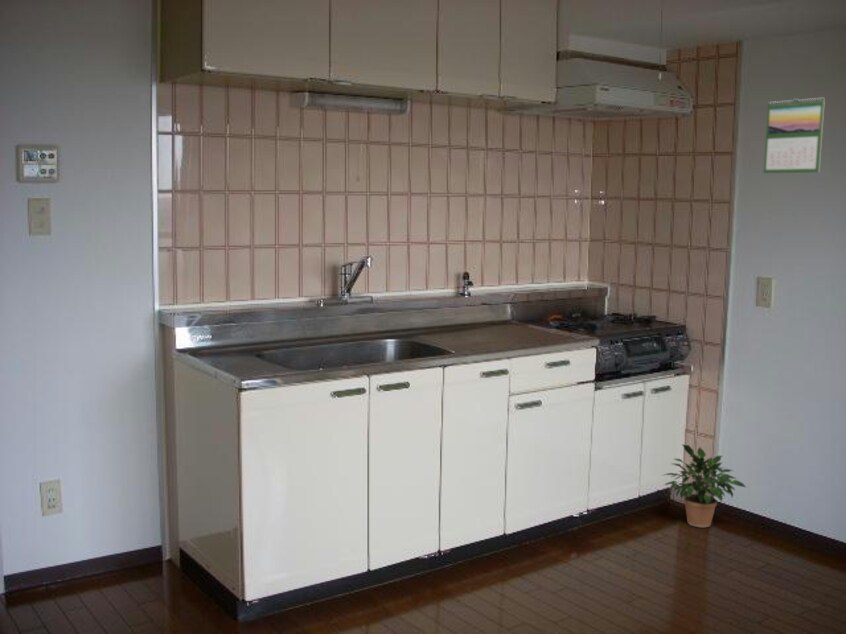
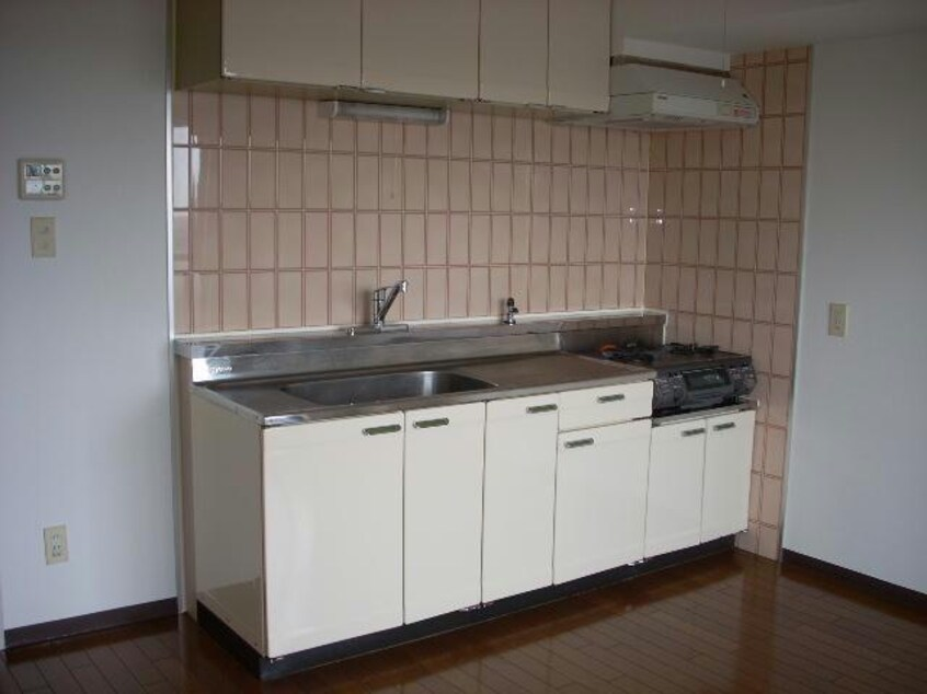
- potted plant [661,443,747,528]
- calendar [763,96,826,174]
